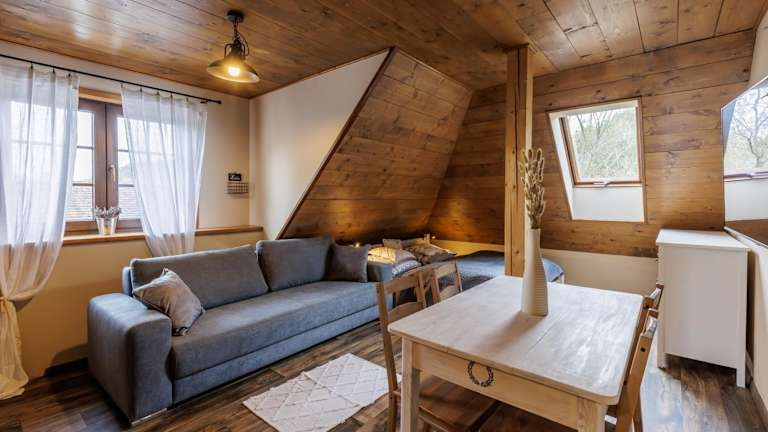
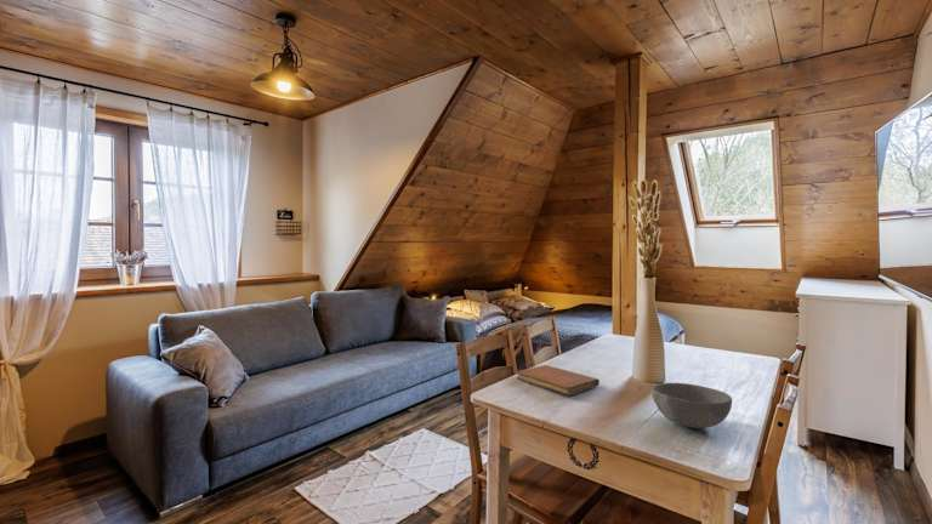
+ bowl [650,382,733,429]
+ notebook [516,364,601,397]
